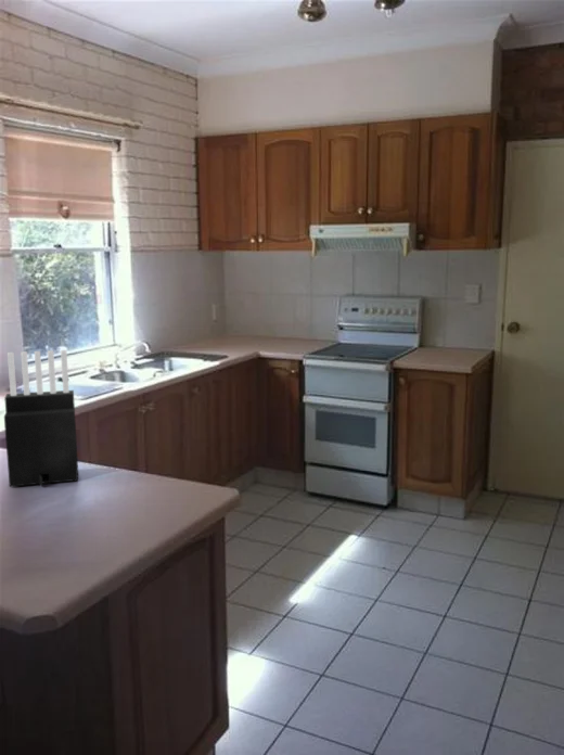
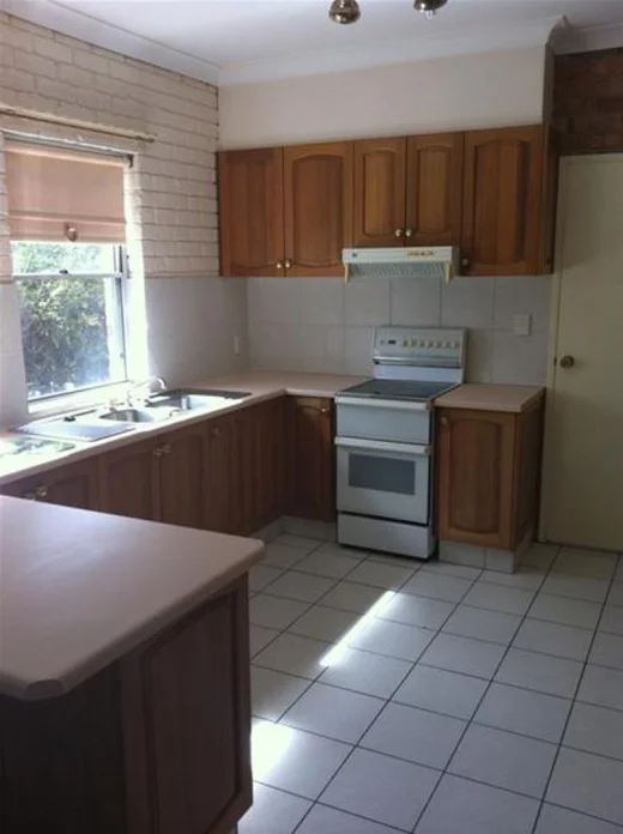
- knife block [3,349,79,488]
